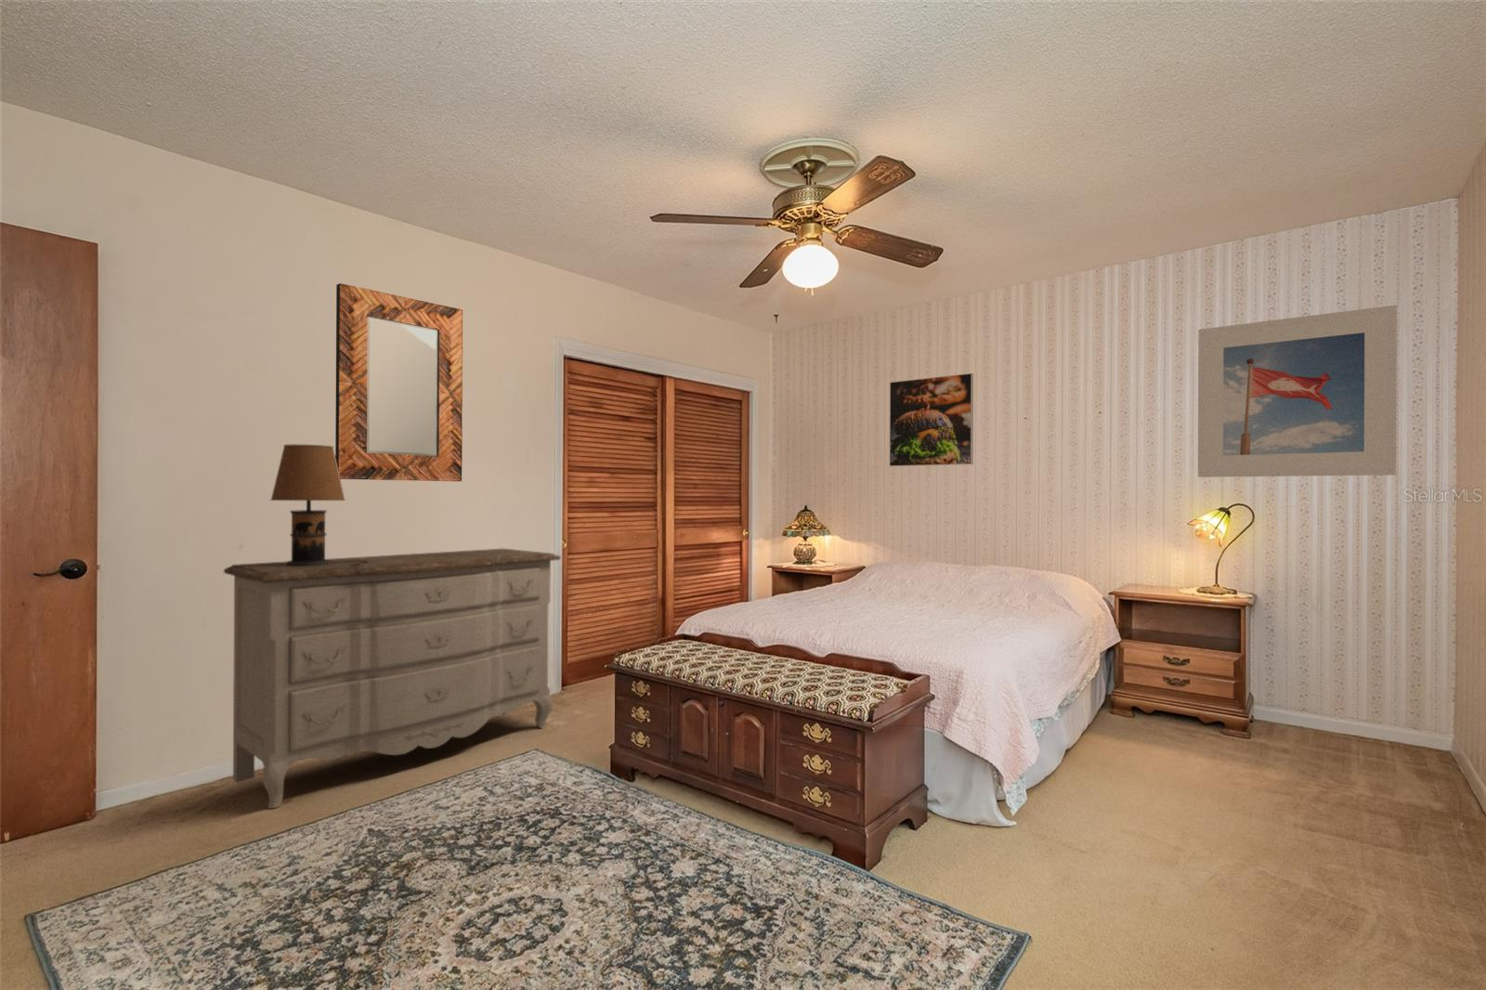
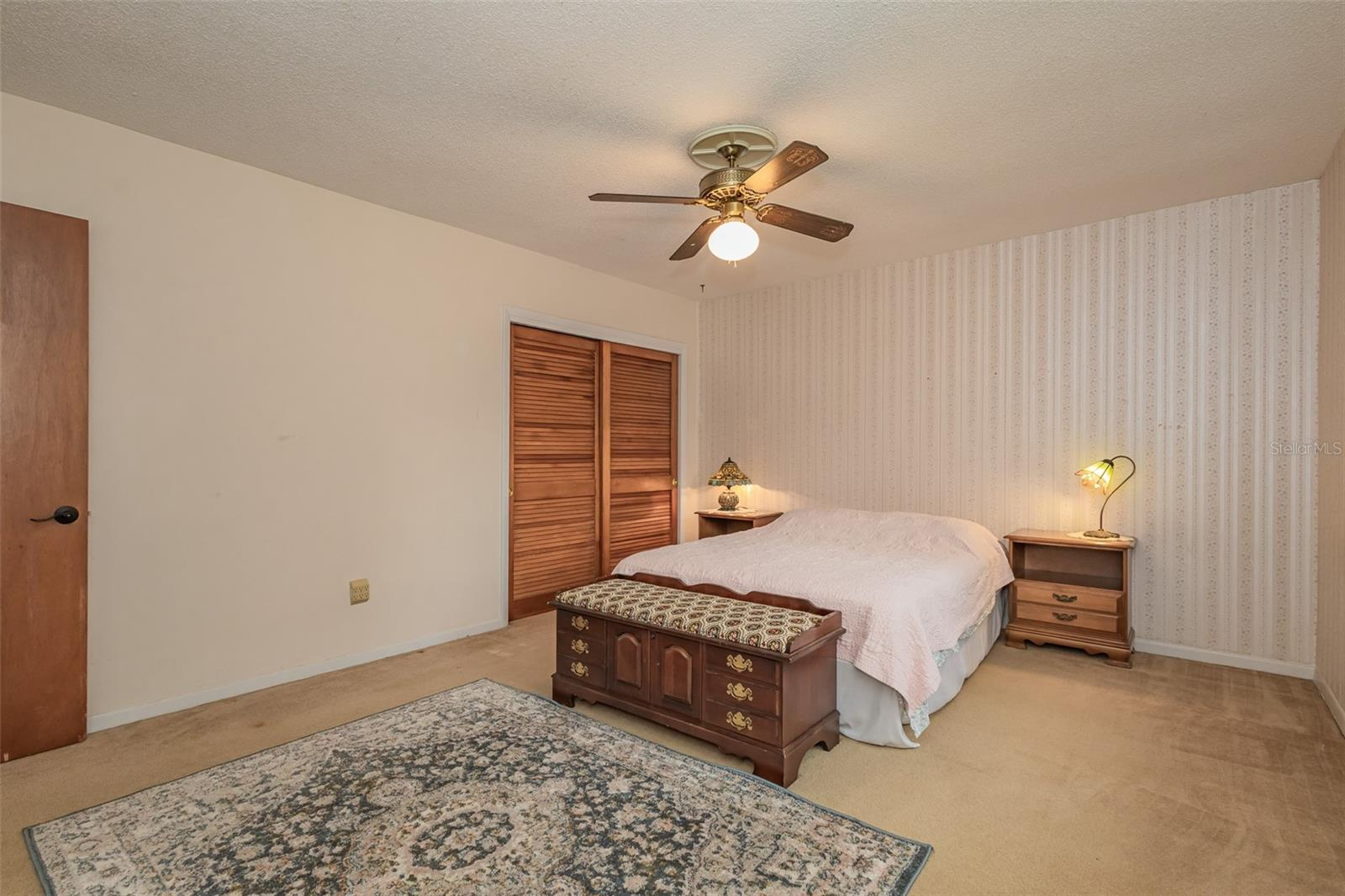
- dresser [223,548,562,810]
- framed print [888,372,974,467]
- home mirror [335,283,463,482]
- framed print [1198,305,1398,478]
- table lamp [270,443,368,566]
